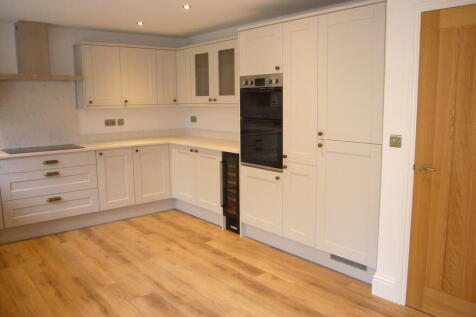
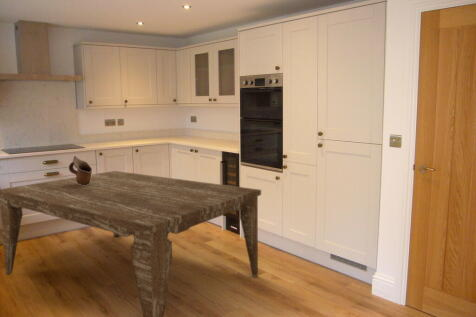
+ dining table [0,170,262,317]
+ ceramic pitcher [68,155,93,185]
